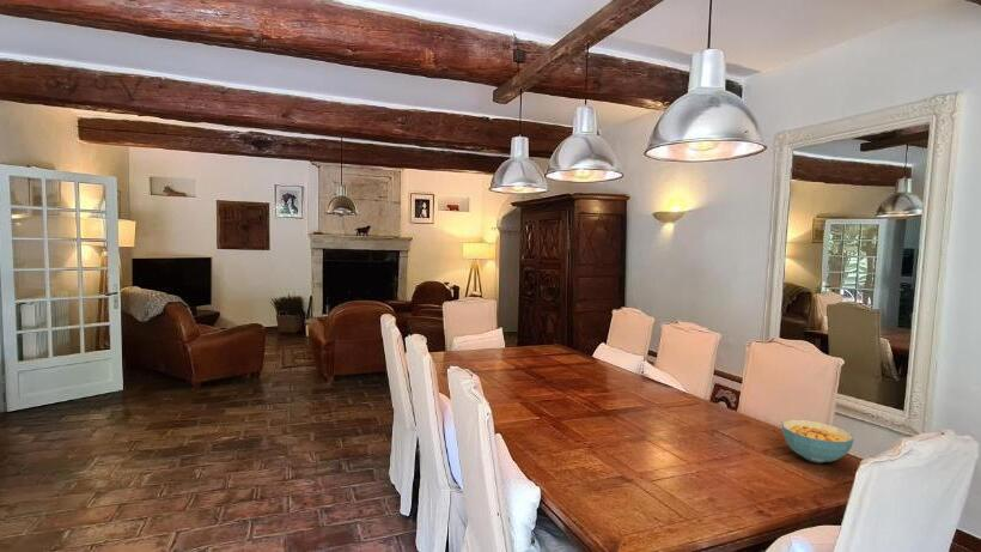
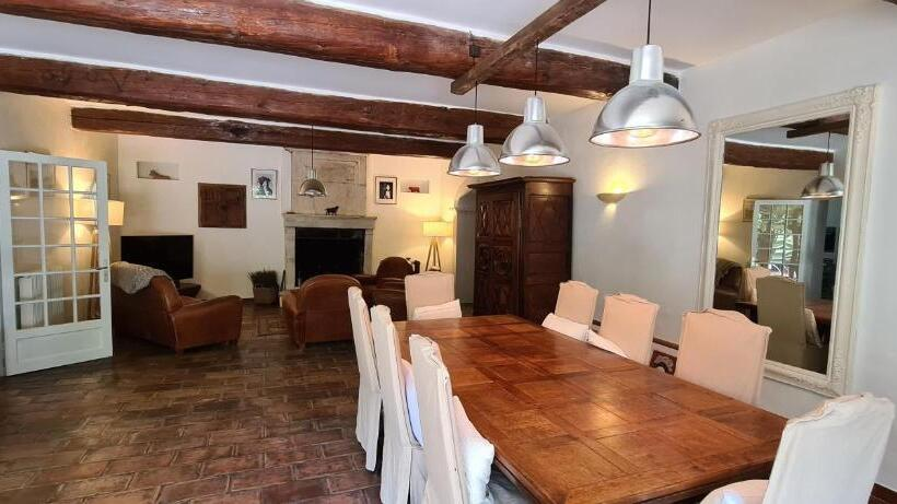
- cereal bowl [781,419,854,465]
